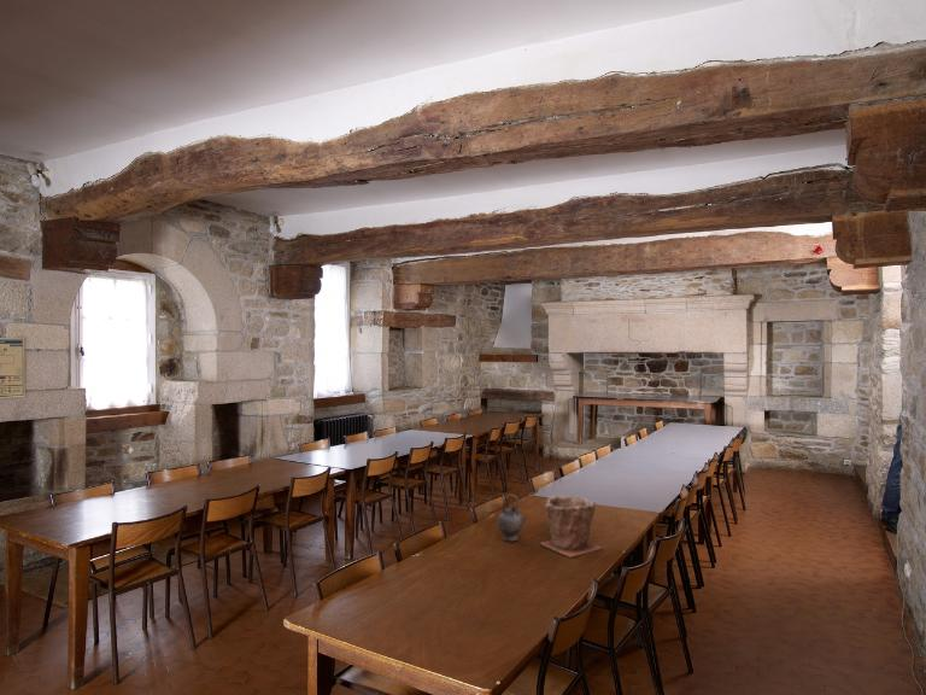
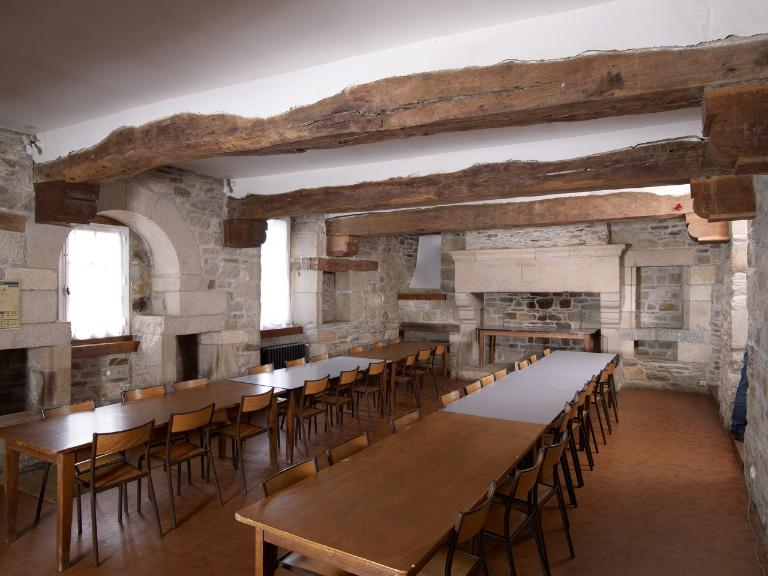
- teapot [497,493,529,543]
- plant pot [539,495,604,559]
